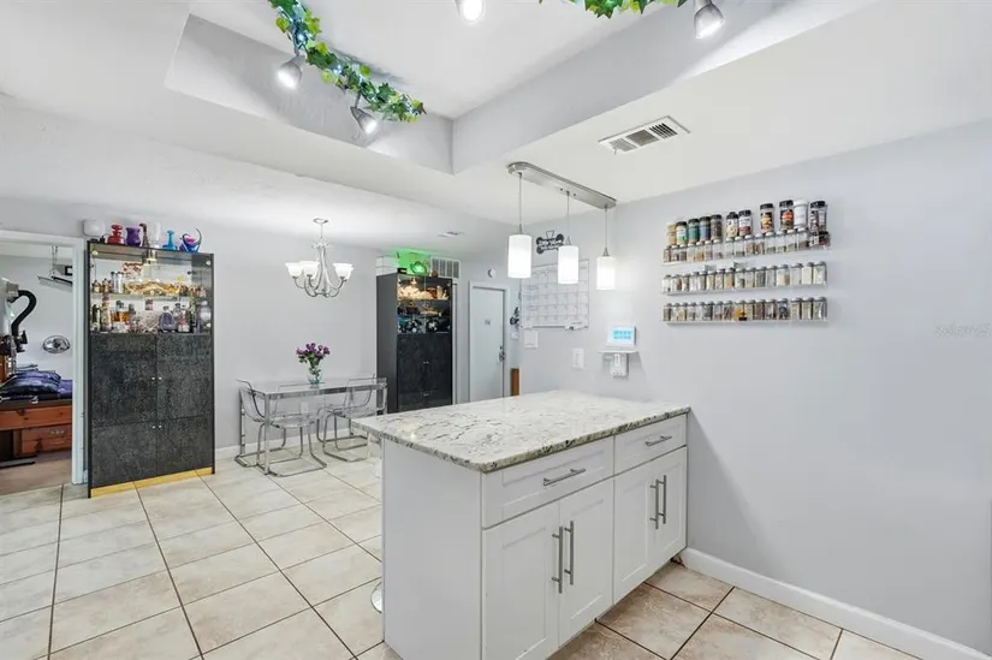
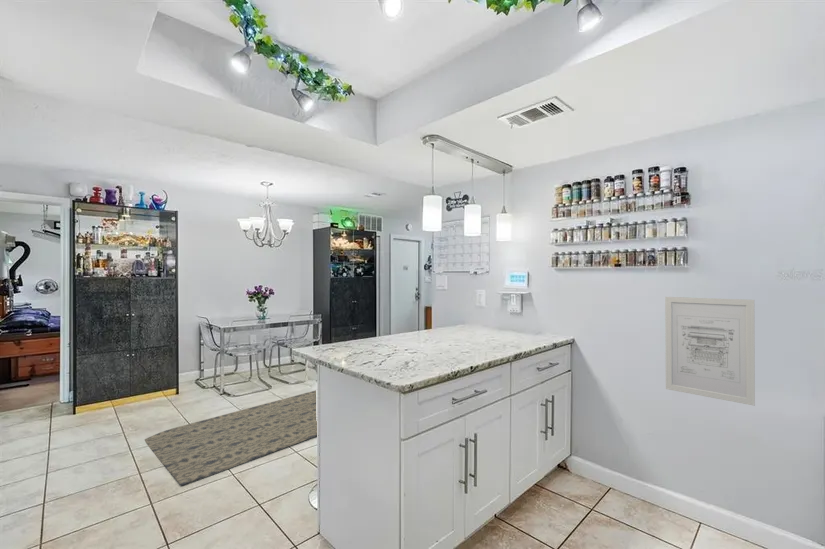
+ rug [144,389,318,487]
+ wall art [664,296,756,407]
